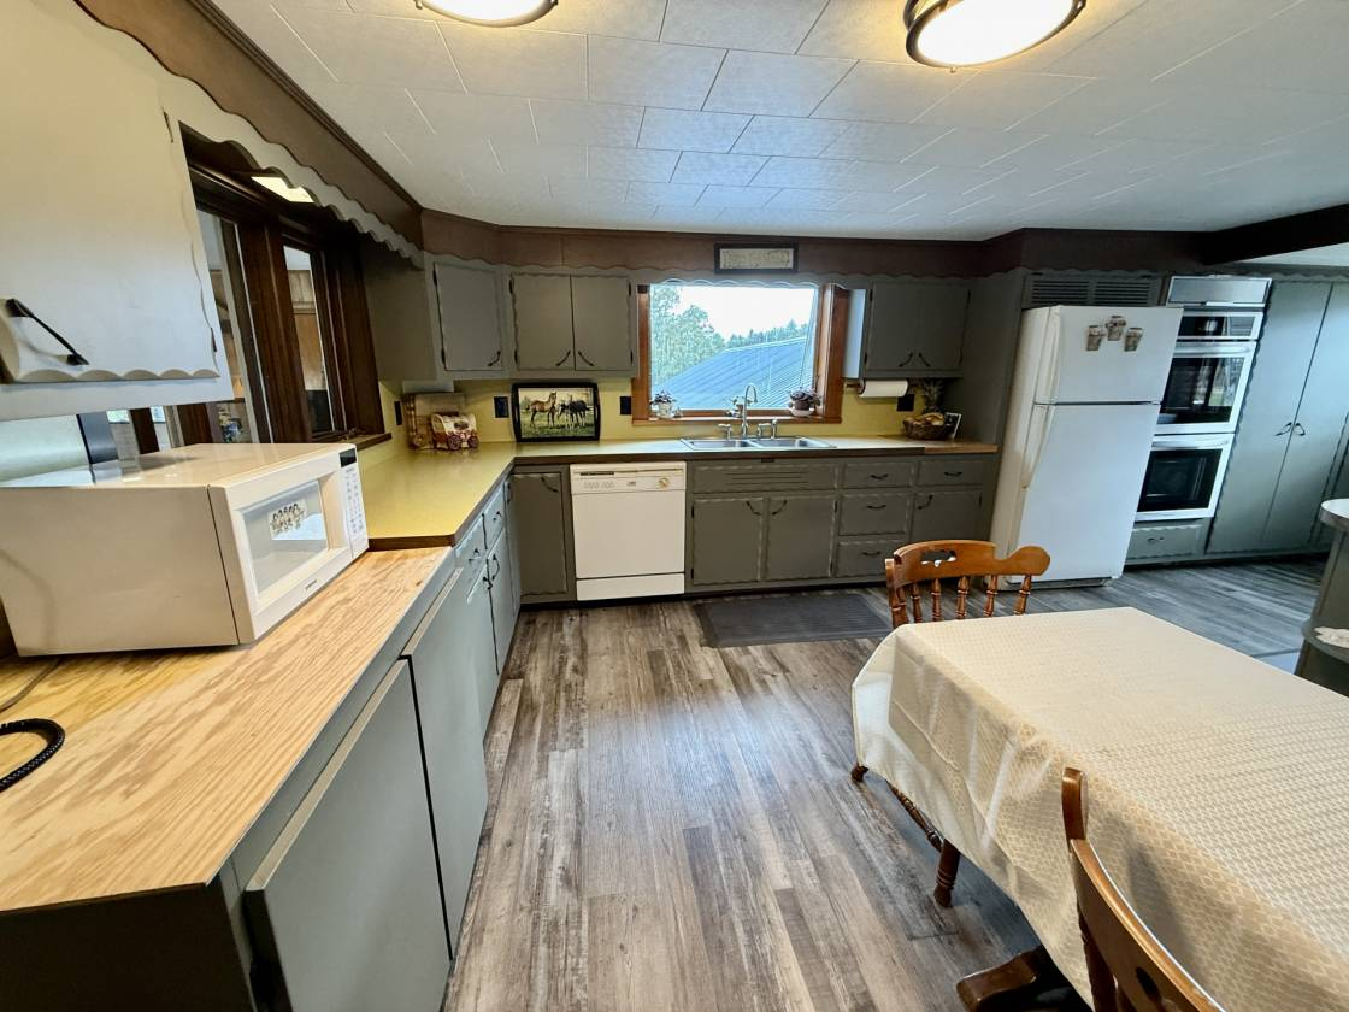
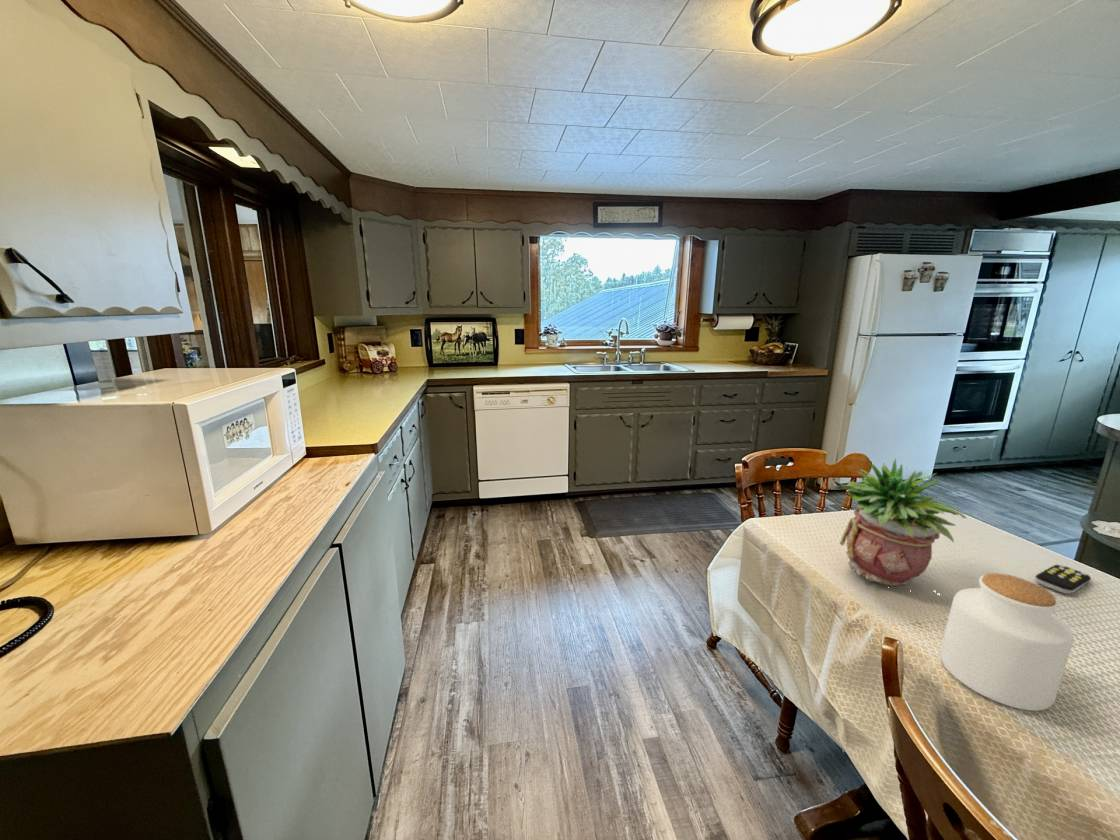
+ remote control [1034,563,1092,595]
+ potted plant [839,457,967,589]
+ jar [939,572,1075,712]
